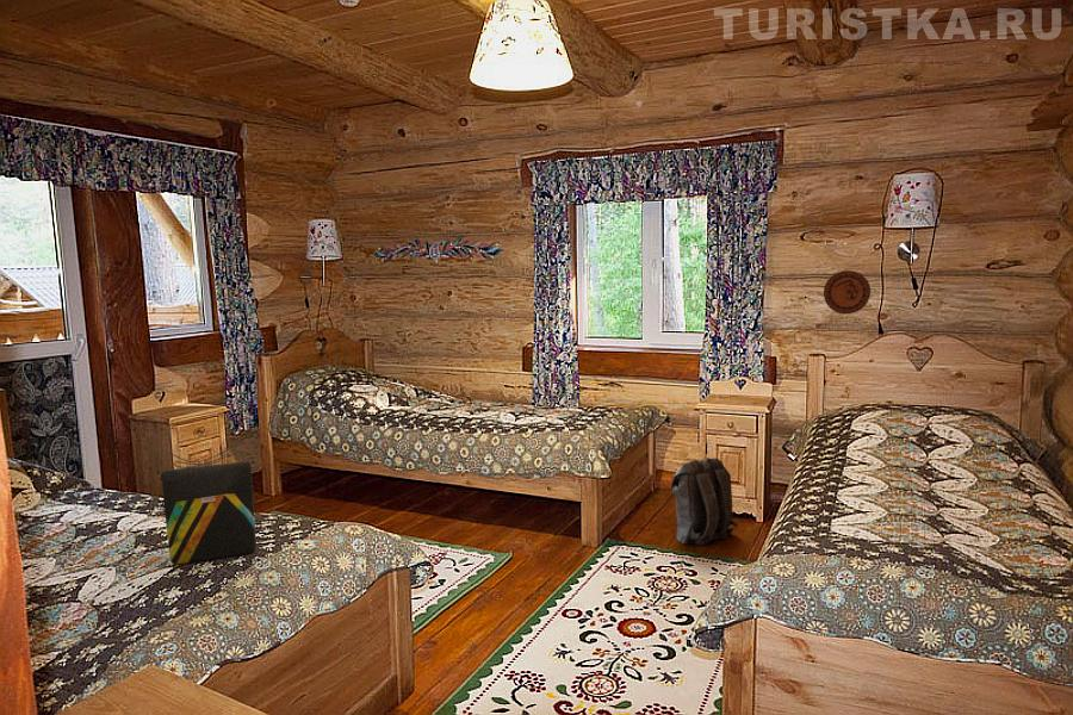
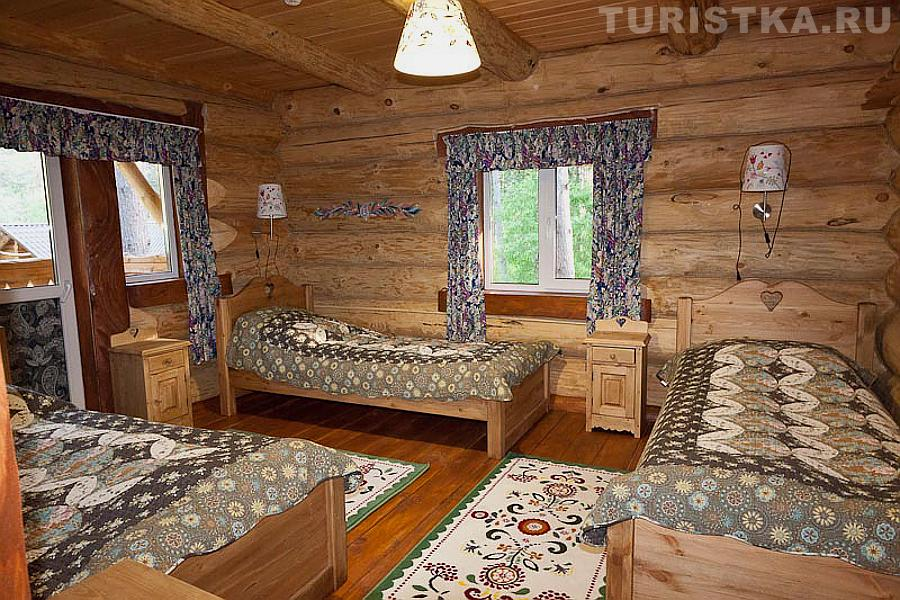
- decorative plate [823,269,872,315]
- backpack [670,456,739,546]
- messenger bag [155,443,258,565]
